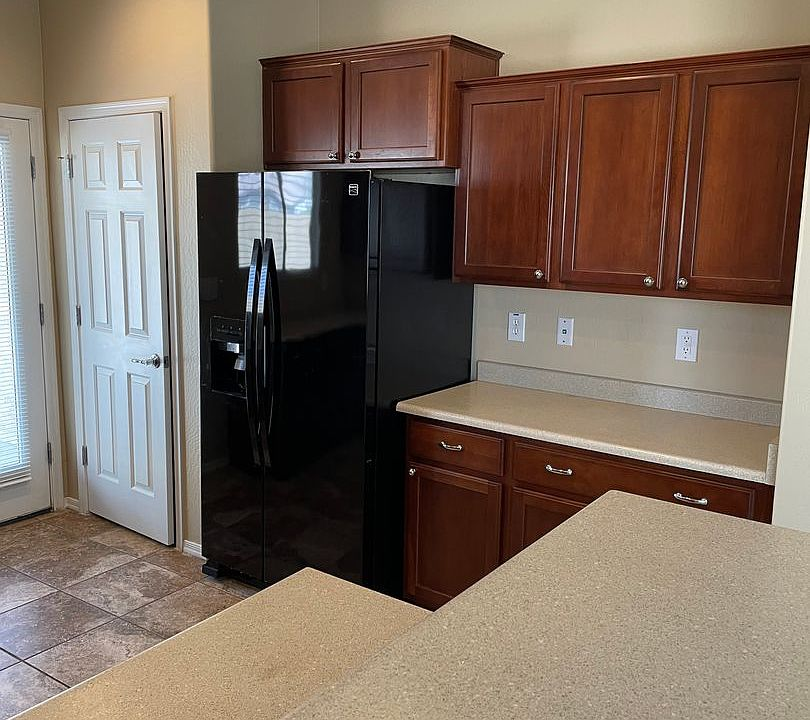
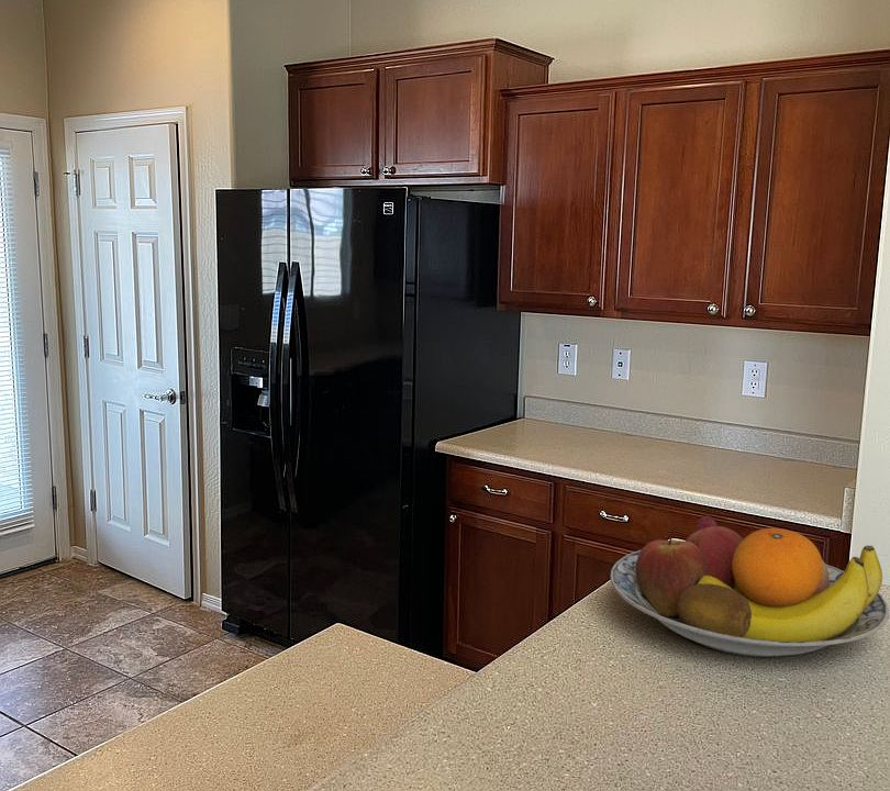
+ fruit bowl [610,515,890,658]
